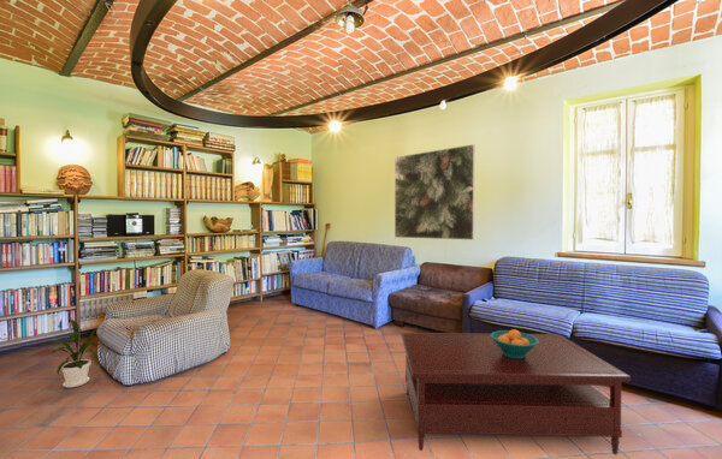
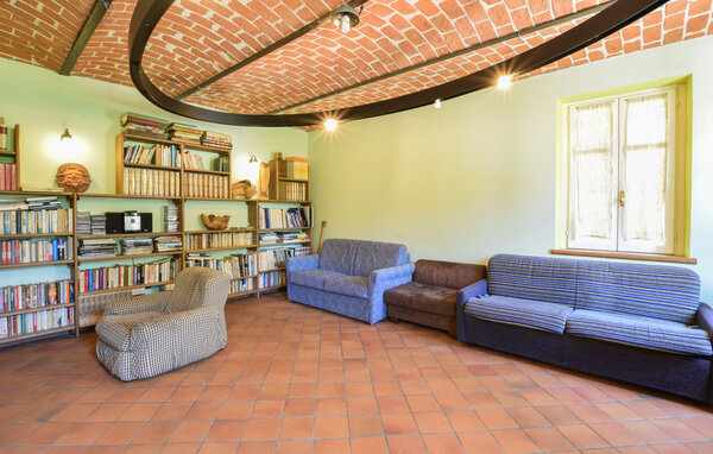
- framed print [393,143,475,242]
- coffee table [400,332,632,455]
- fruit bowl [490,328,539,358]
- house plant [37,318,105,389]
